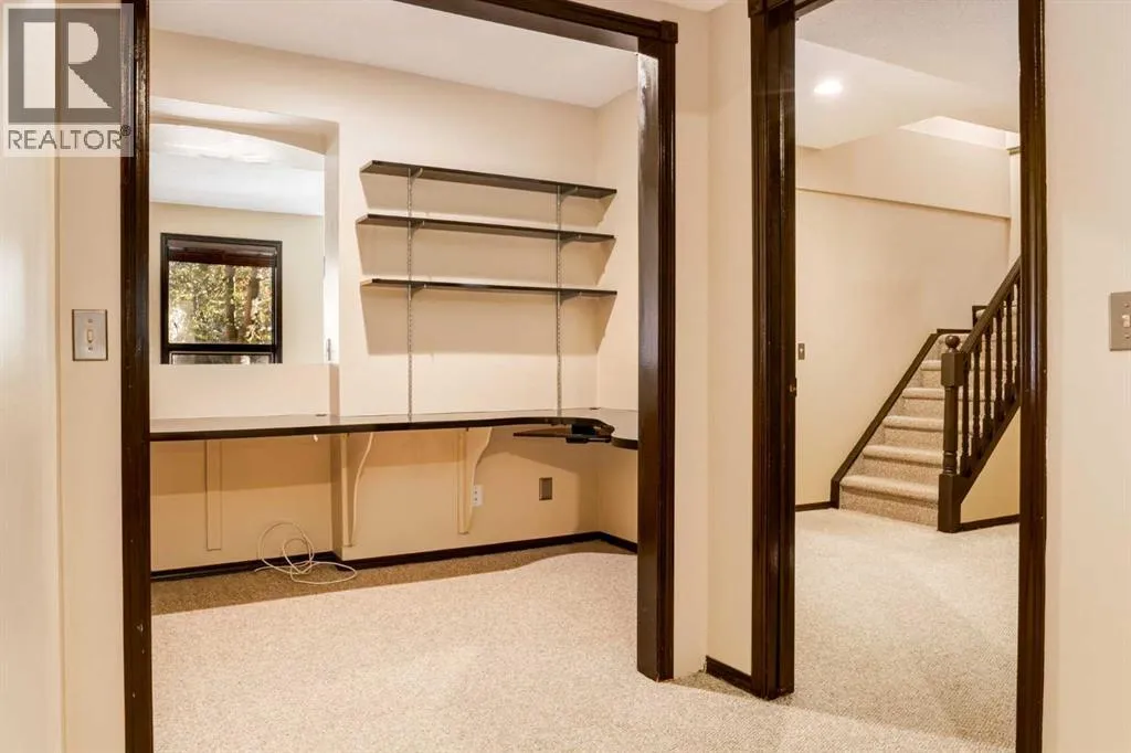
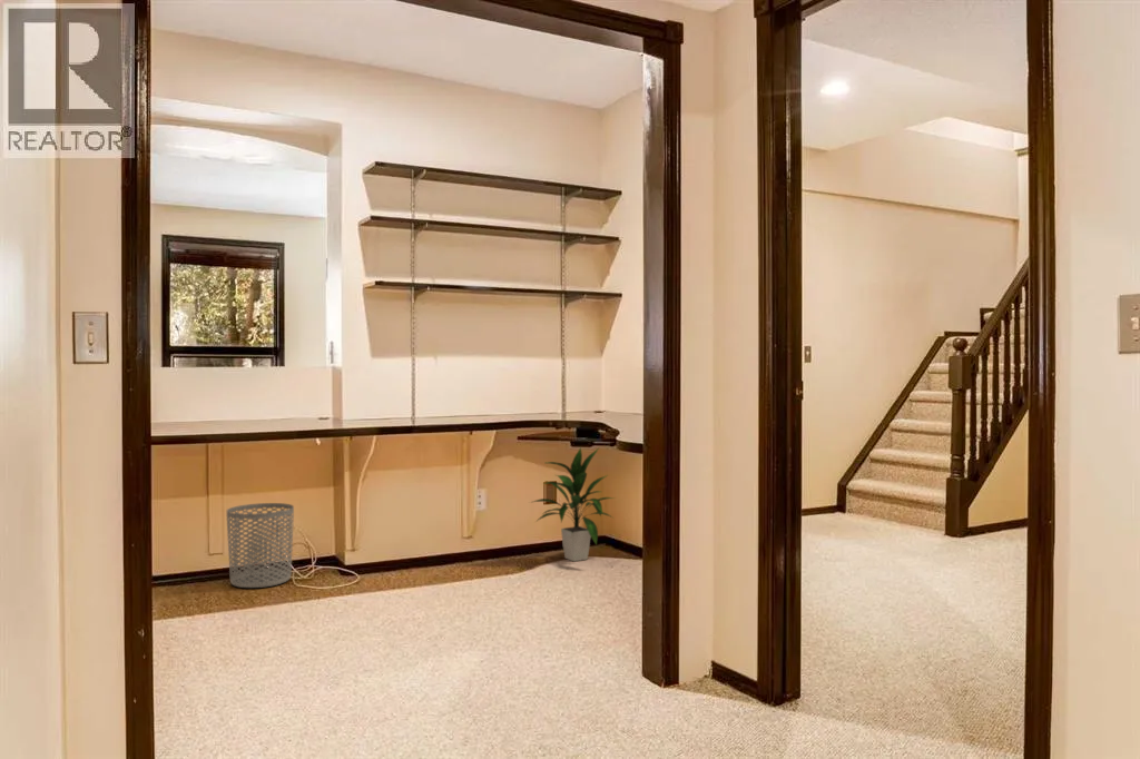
+ waste bin [225,502,295,589]
+ indoor plant [529,446,616,562]
